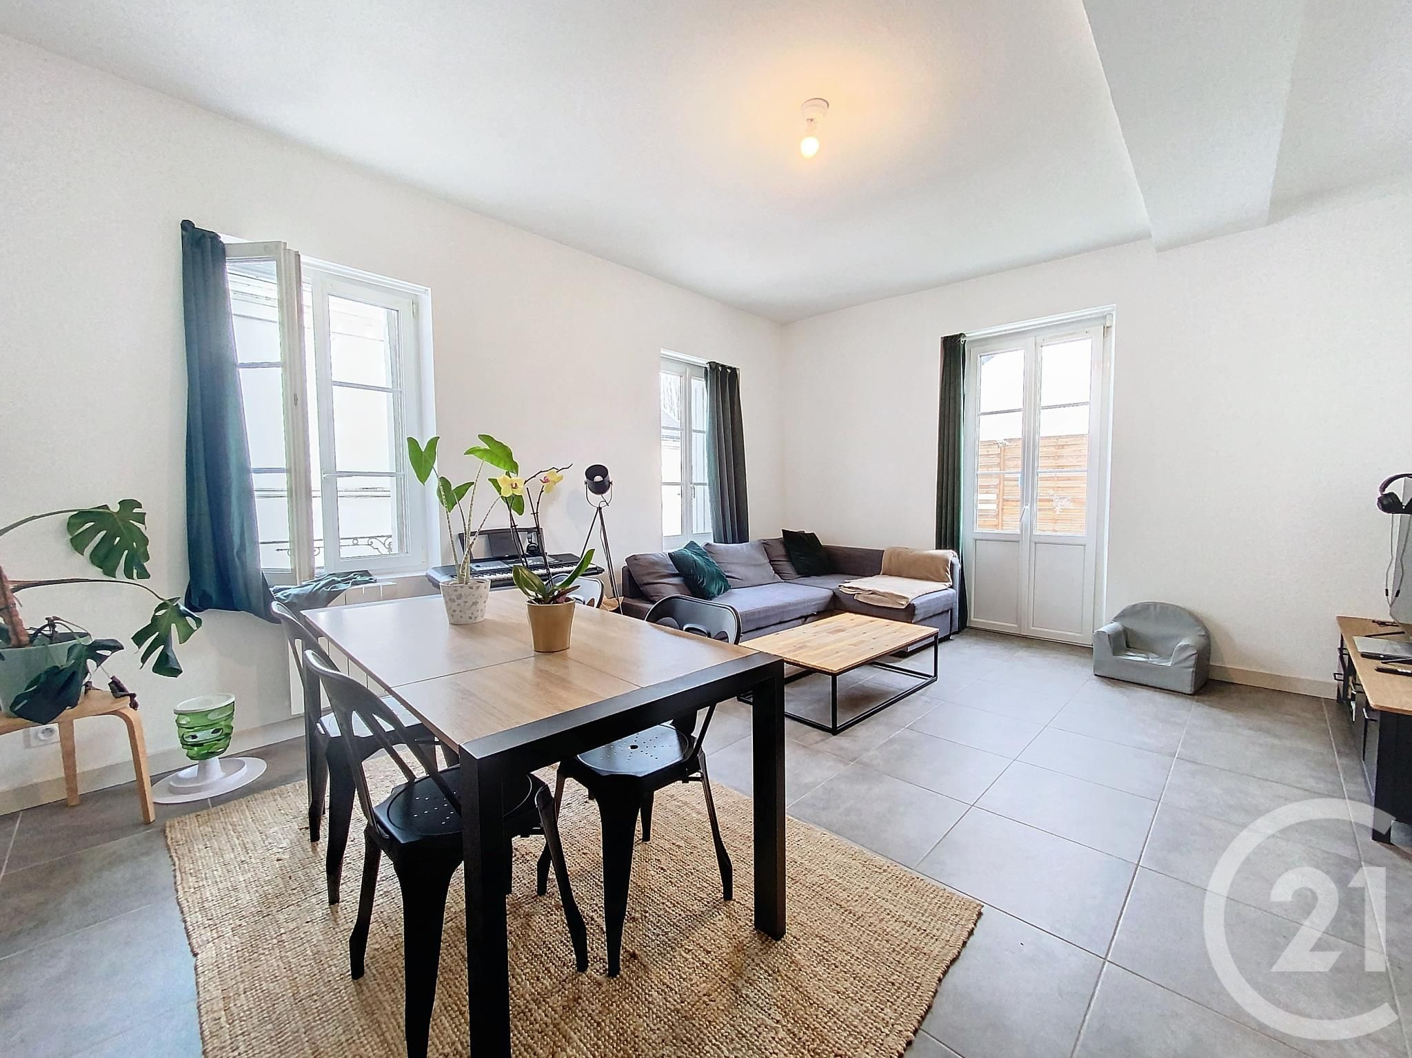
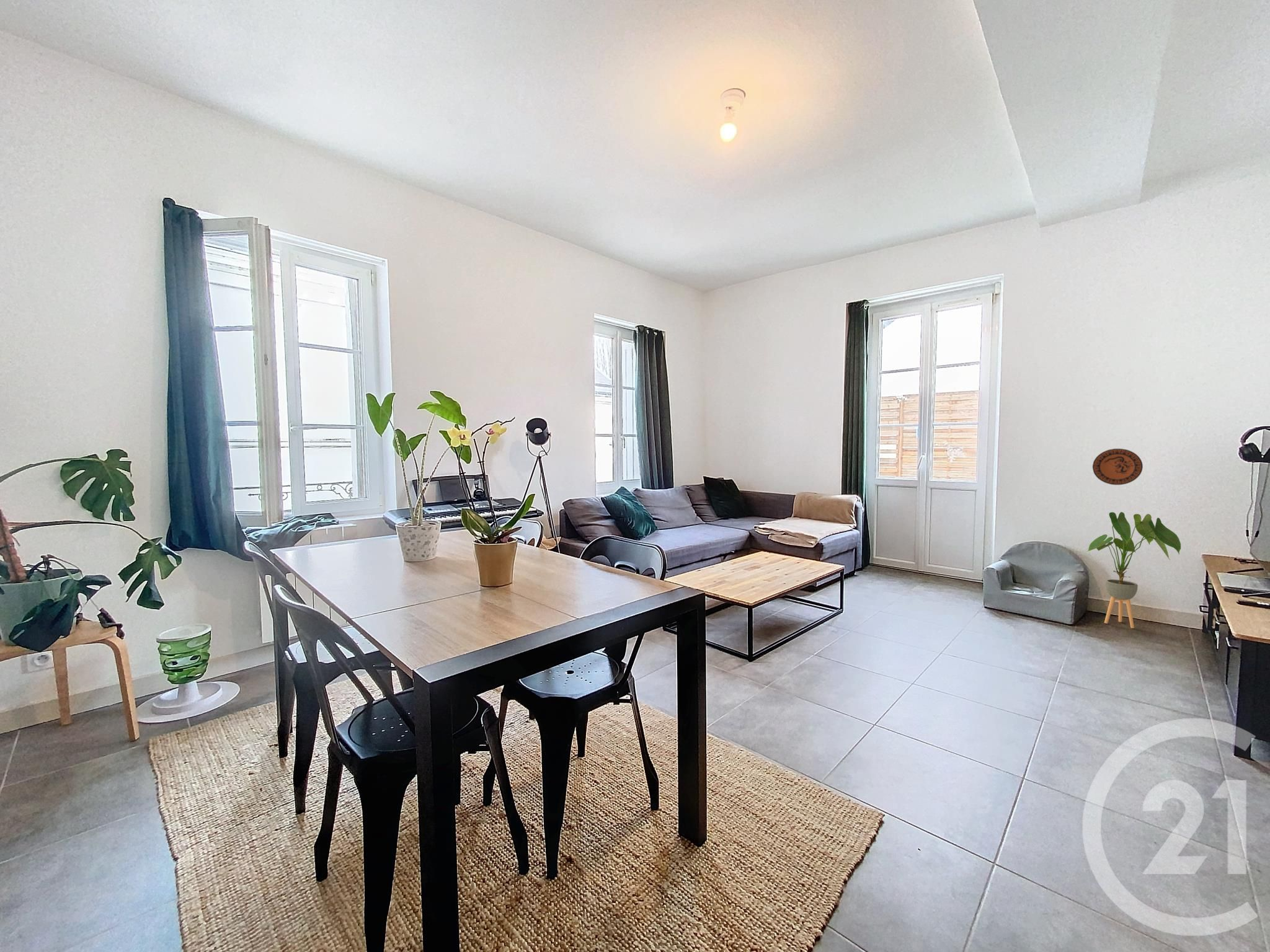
+ decorative plate [1092,448,1143,485]
+ house plant [1086,511,1181,629]
